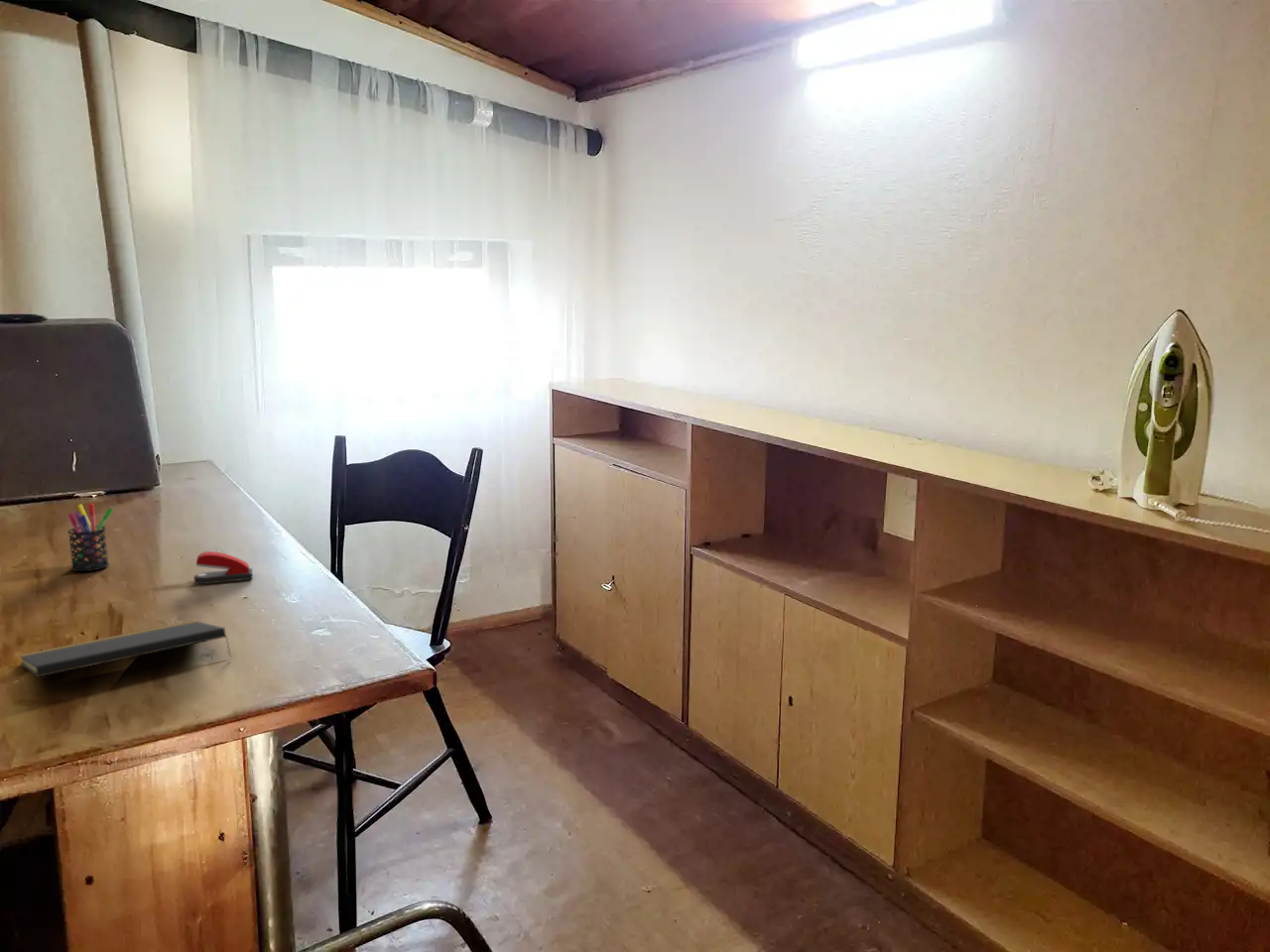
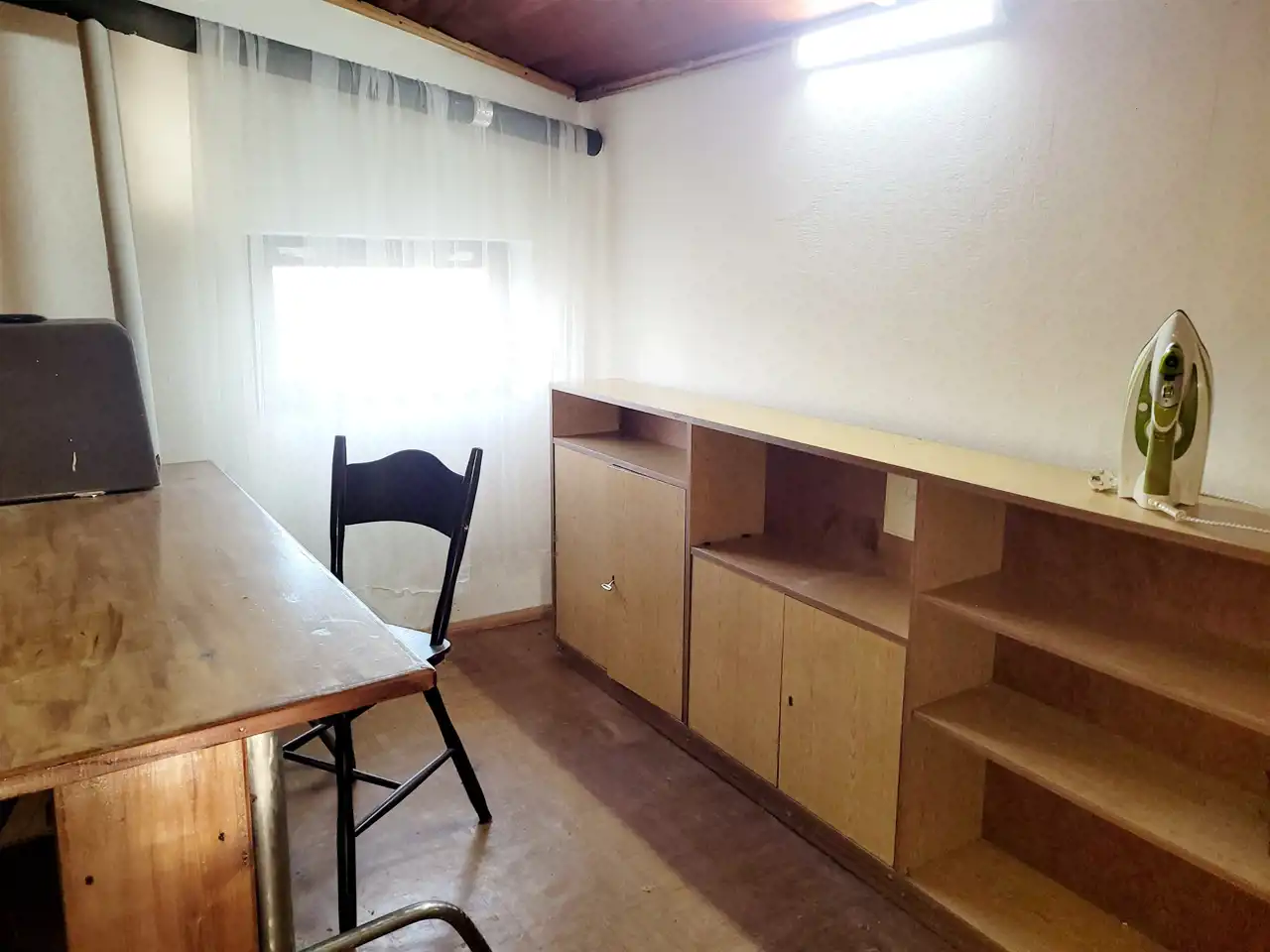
- pen holder [66,502,114,572]
- stapler [192,550,254,585]
- notepad [18,620,233,678]
